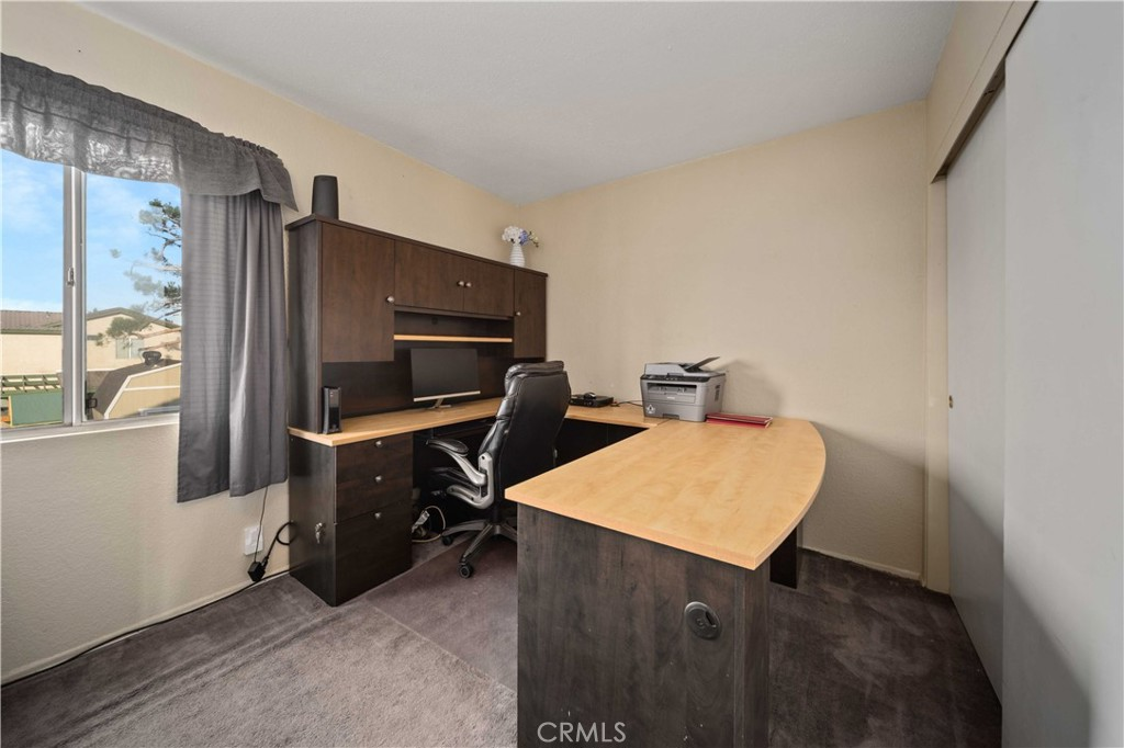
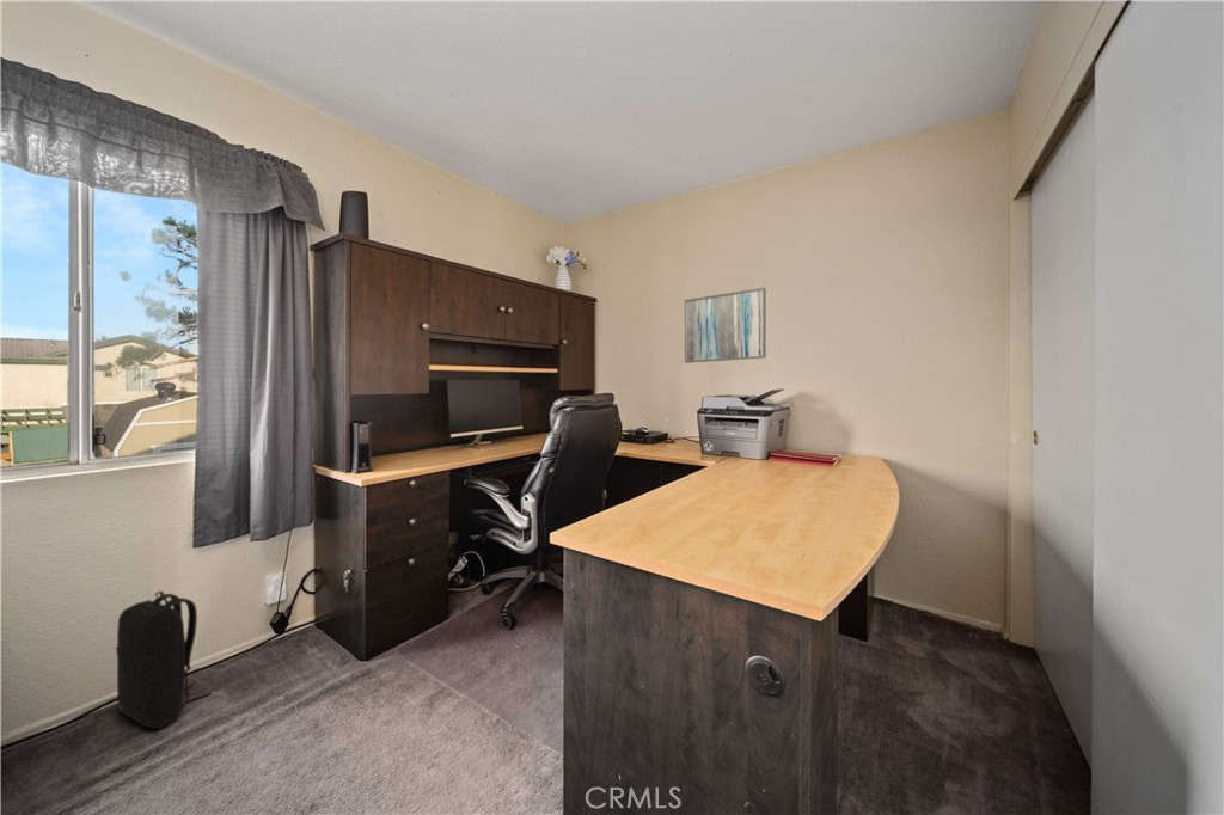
+ wall art [684,287,767,364]
+ backpack [115,590,213,730]
